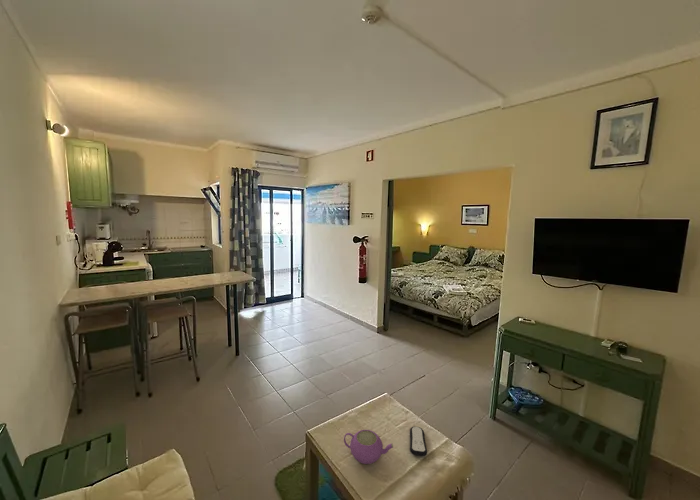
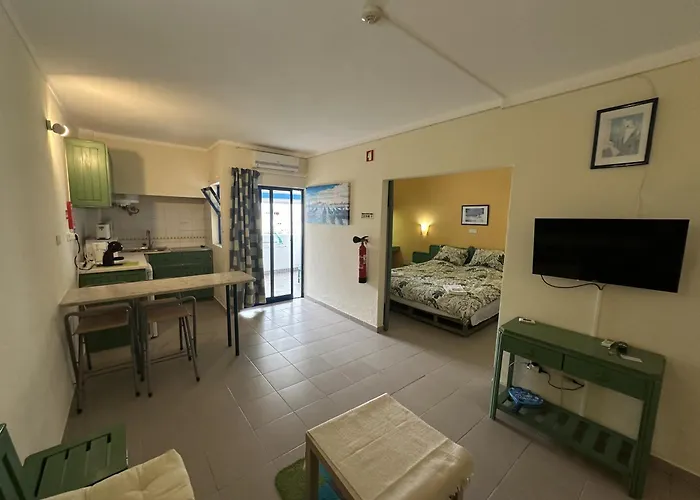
- teapot [343,429,394,465]
- remote control [409,425,428,457]
